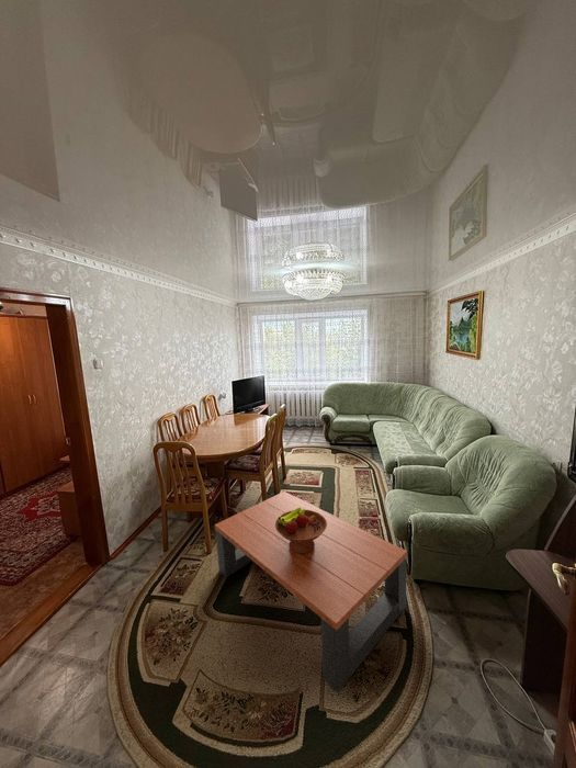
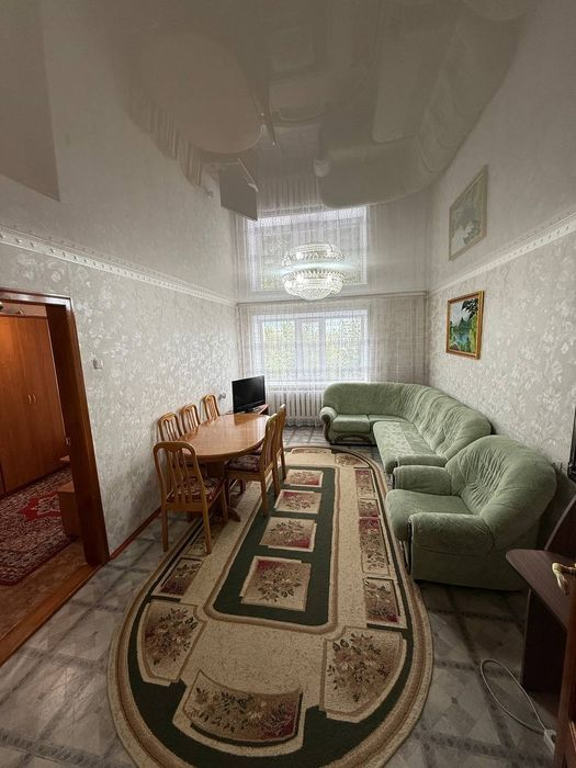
- coffee table [214,490,408,693]
- fruit bowl [275,507,327,554]
